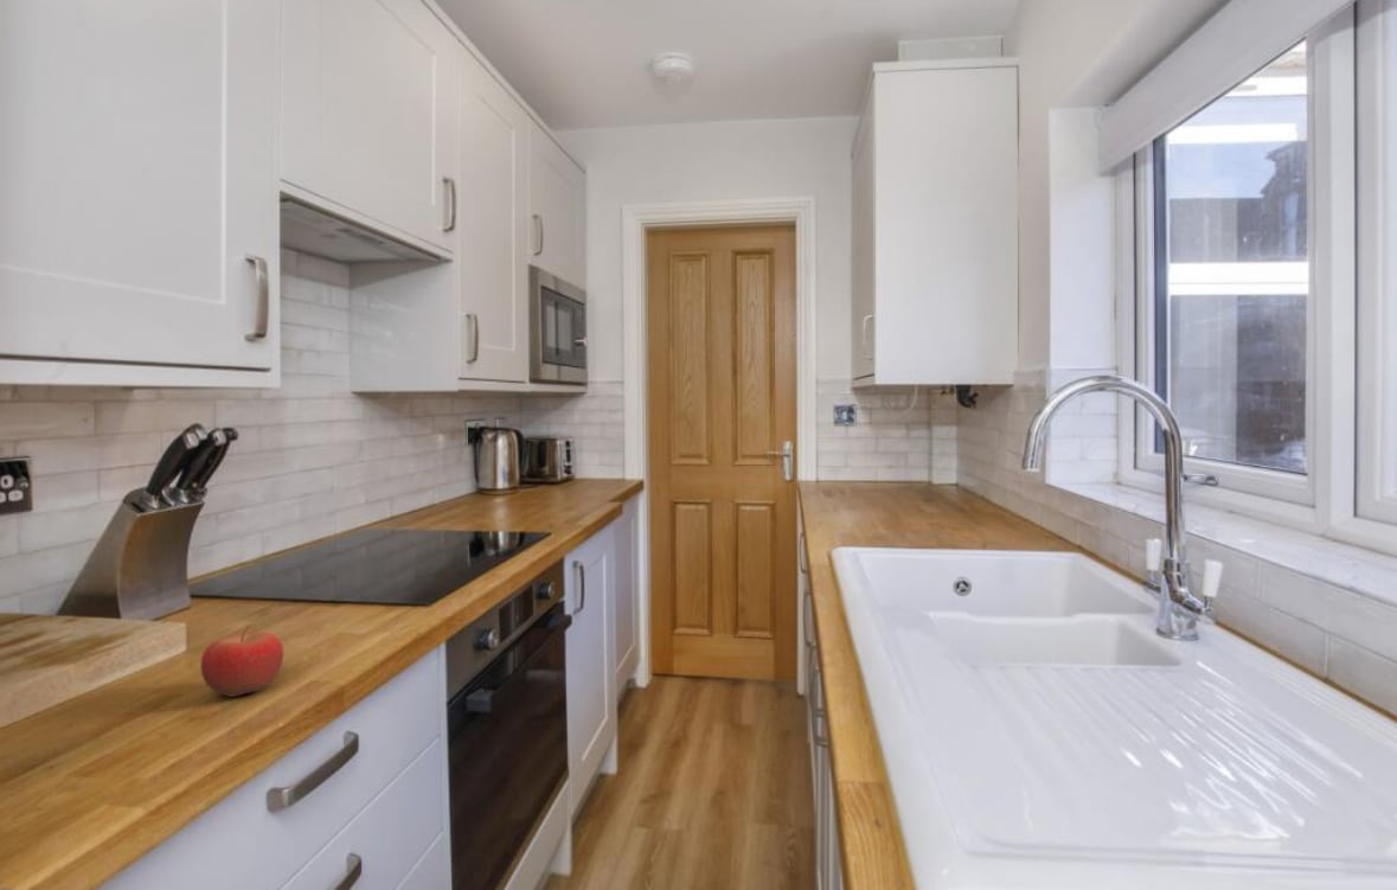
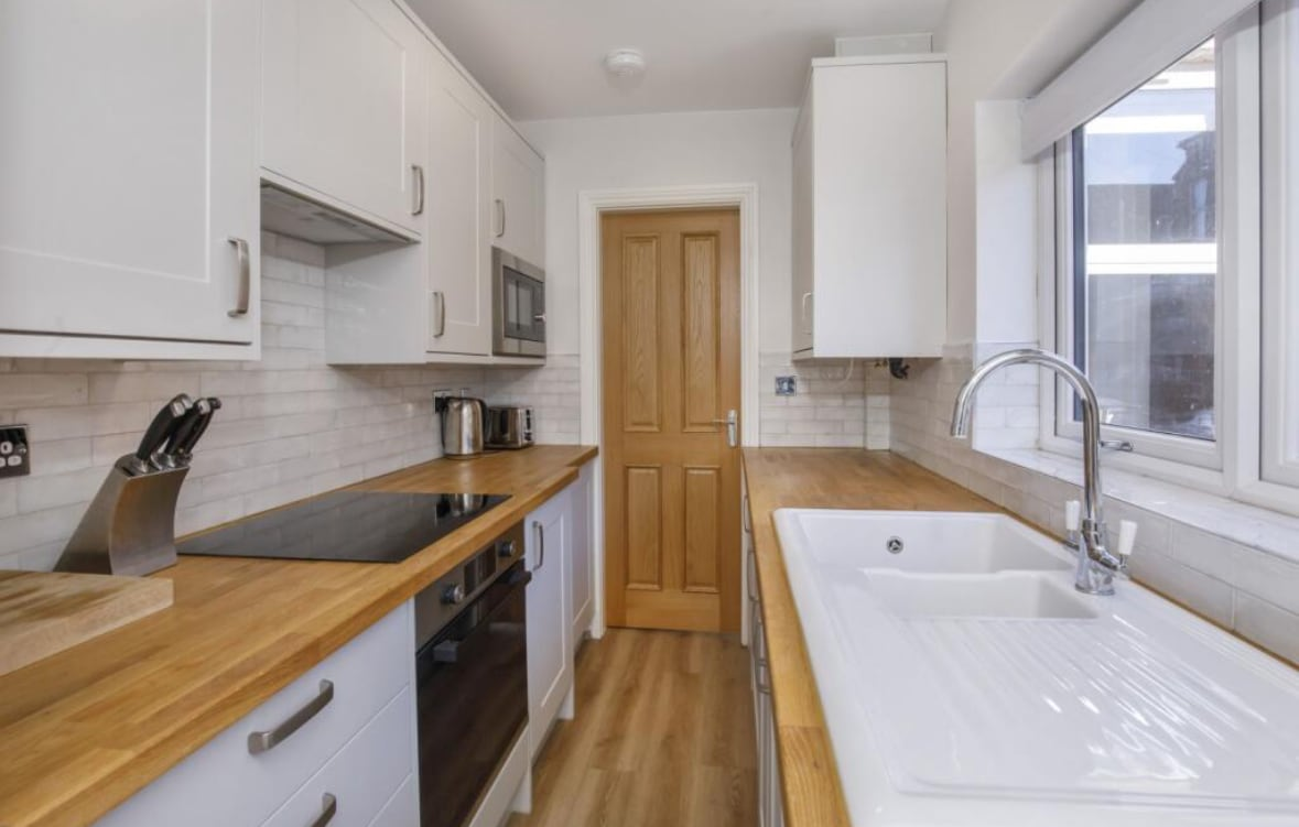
- fruit [199,623,284,698]
